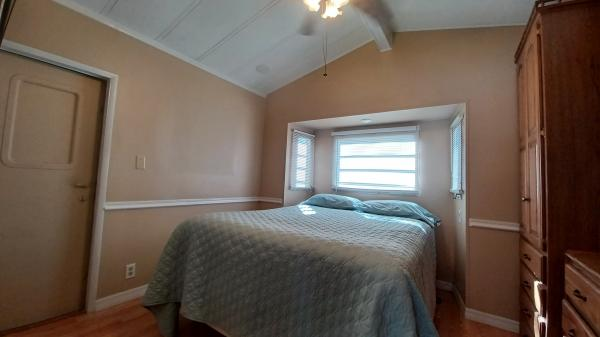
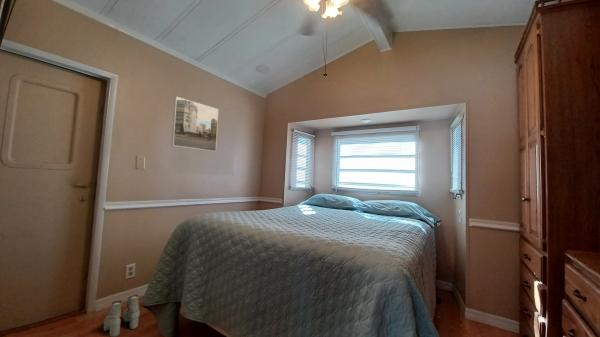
+ boots [103,294,141,337]
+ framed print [171,96,219,153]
